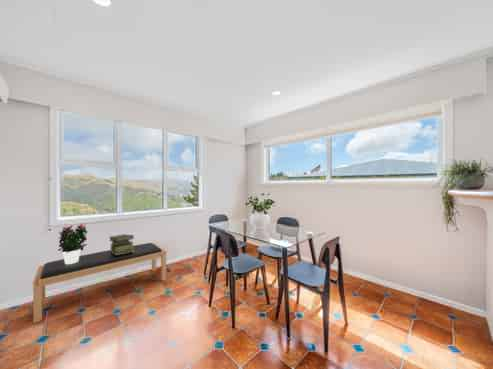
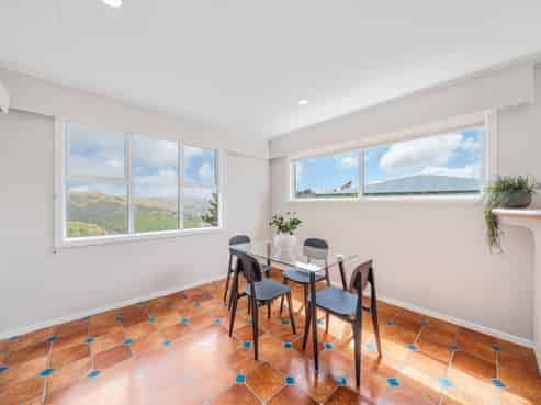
- potted flower [57,222,88,264]
- bench [32,242,167,324]
- stack of books [108,233,135,255]
